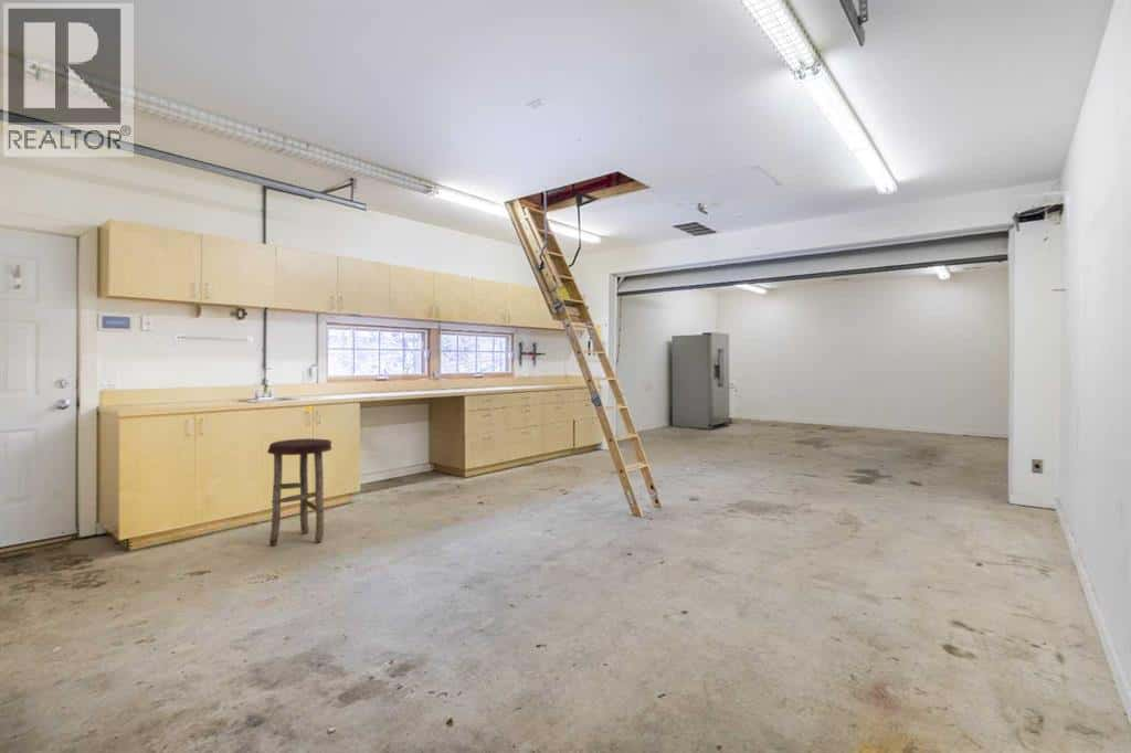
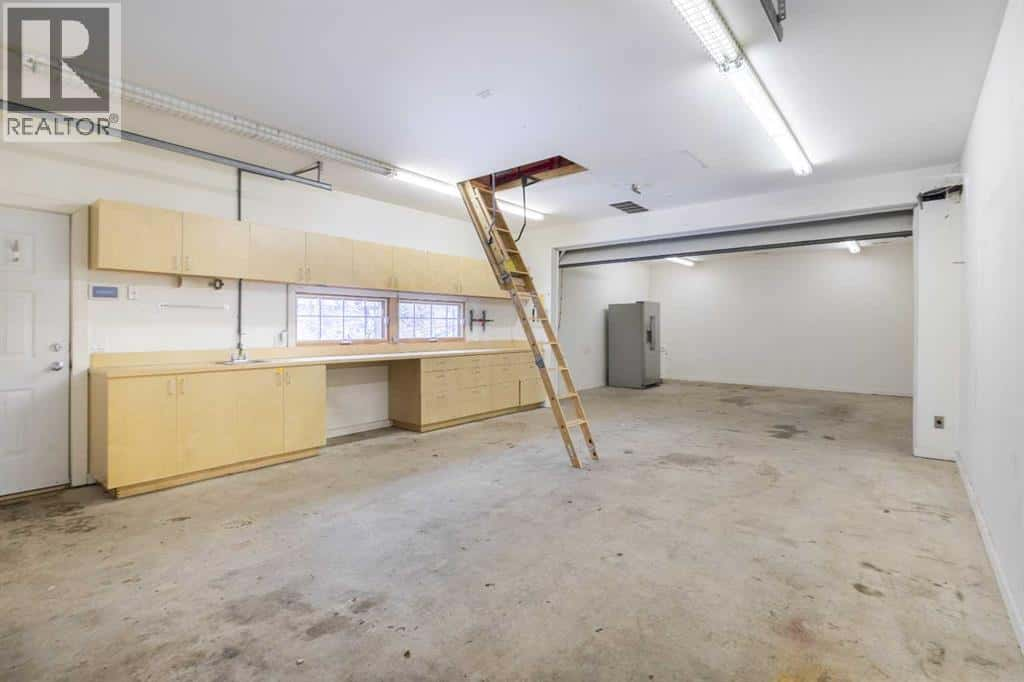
- stool [266,437,332,547]
